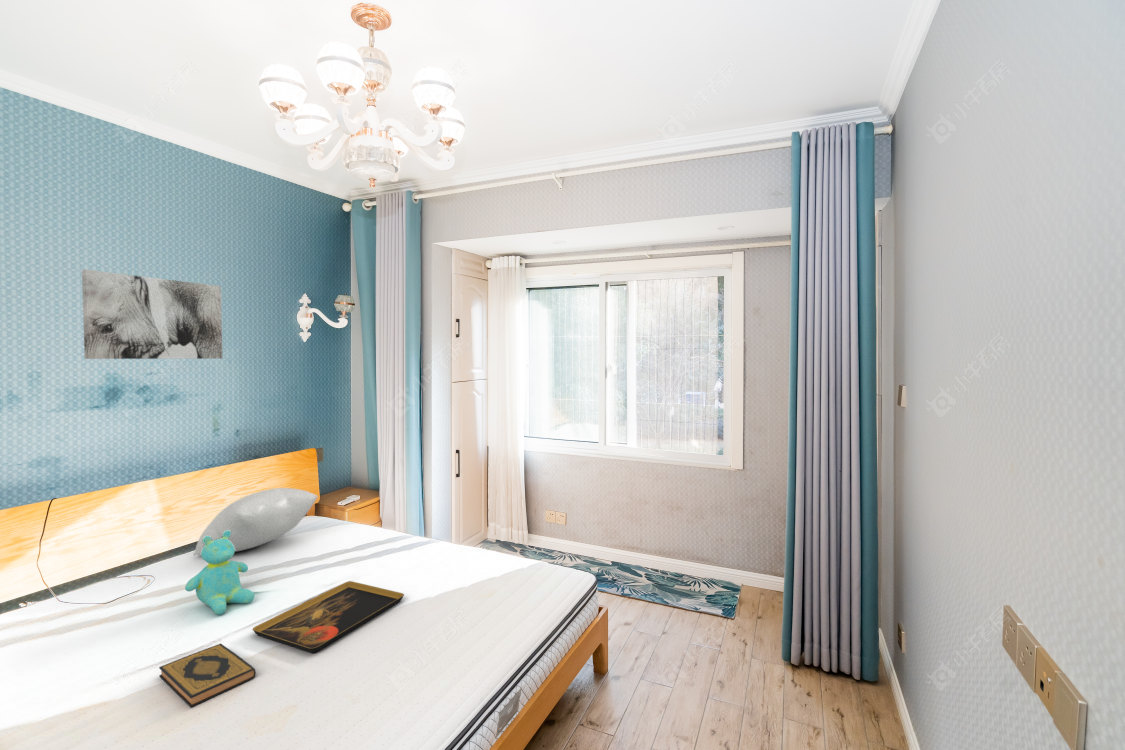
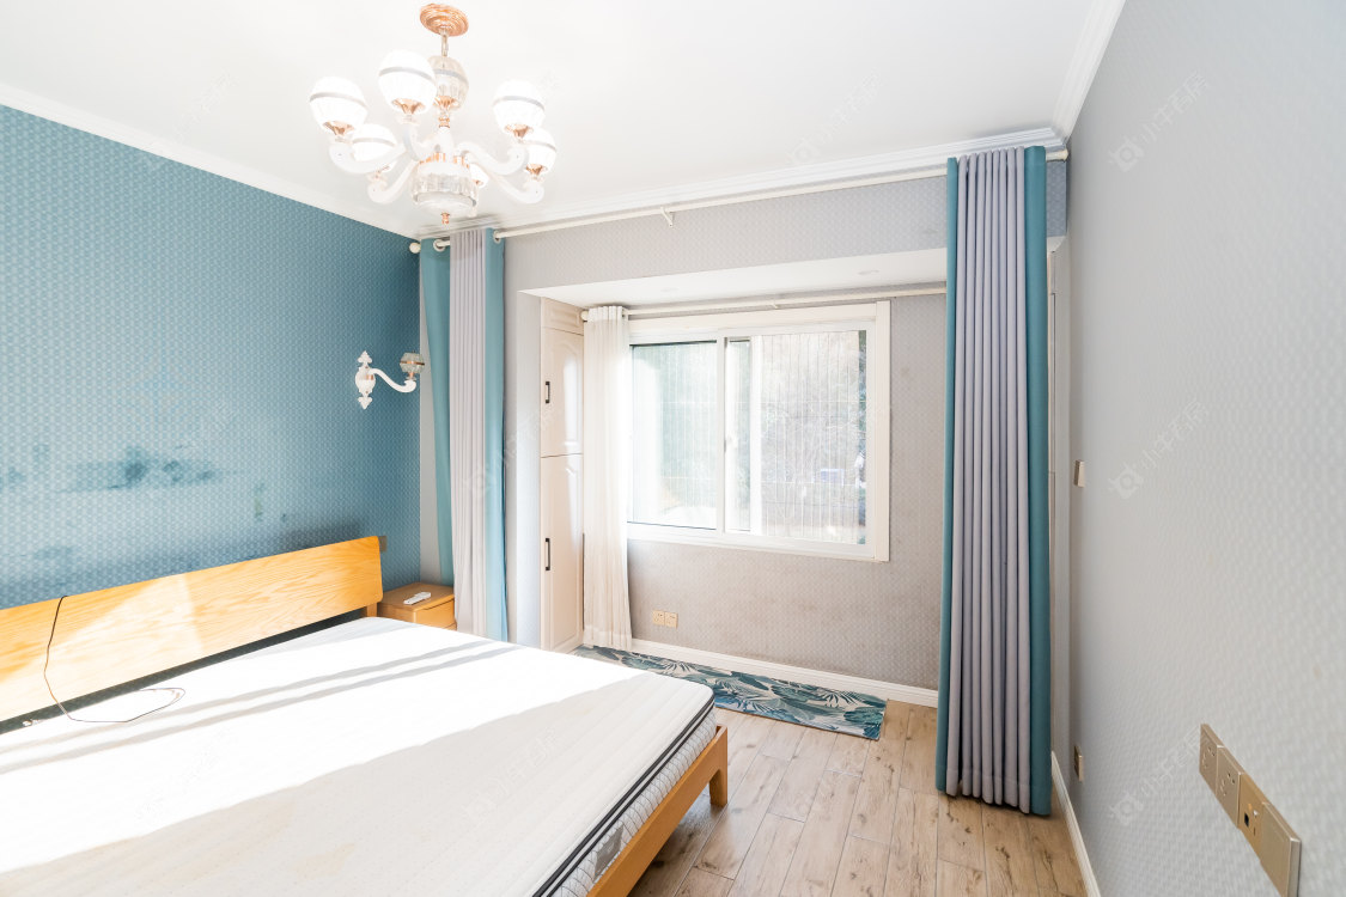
- pillow [192,487,319,557]
- teddy bear [184,530,255,616]
- wall art [81,269,223,360]
- decorative tray [252,580,405,654]
- hardback book [158,643,257,708]
